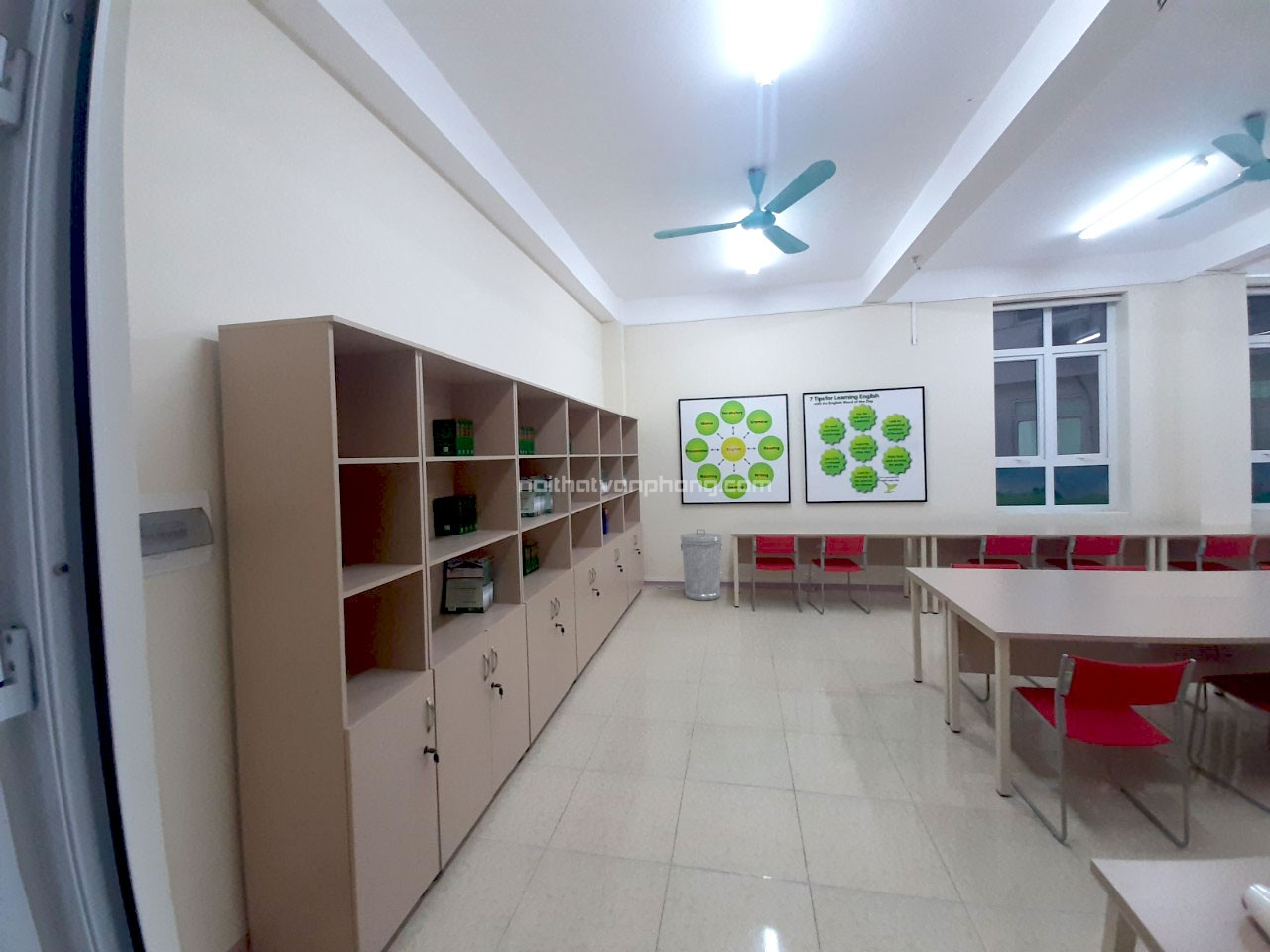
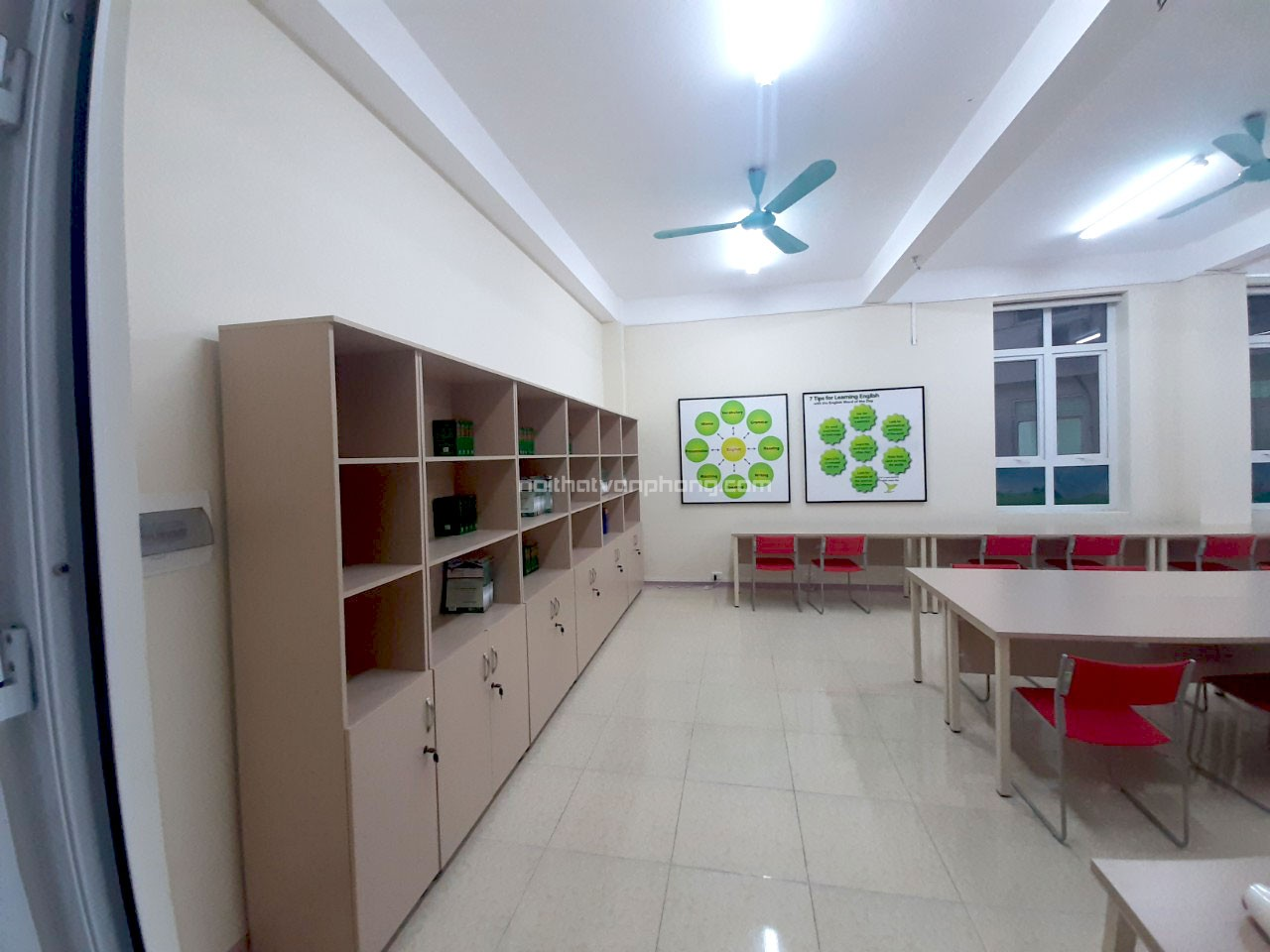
- trash can [680,529,723,602]
